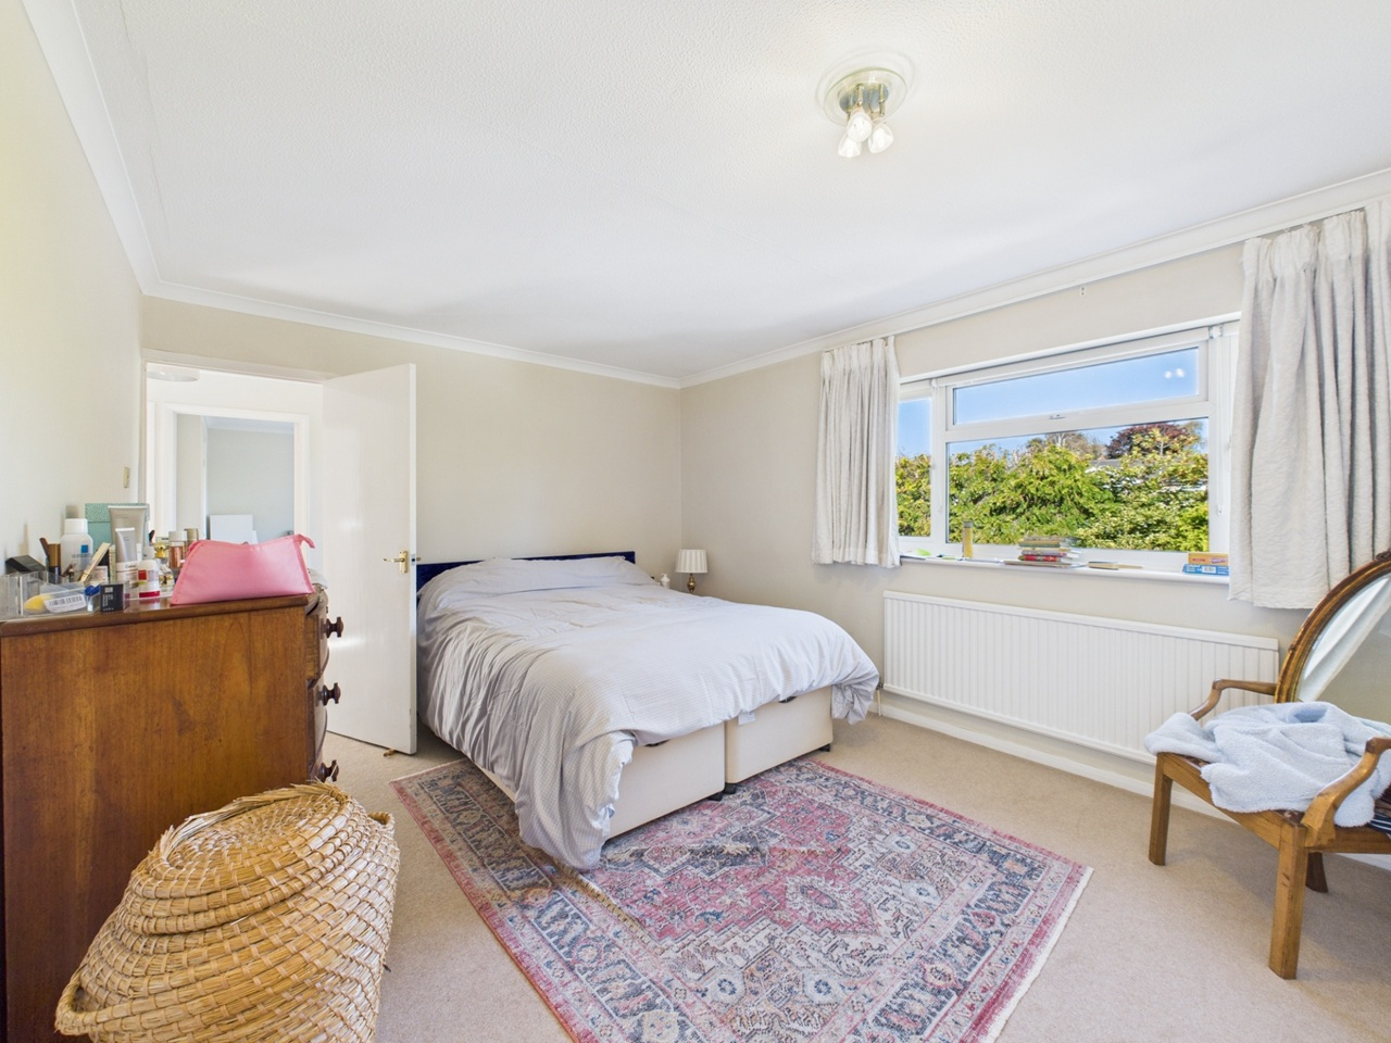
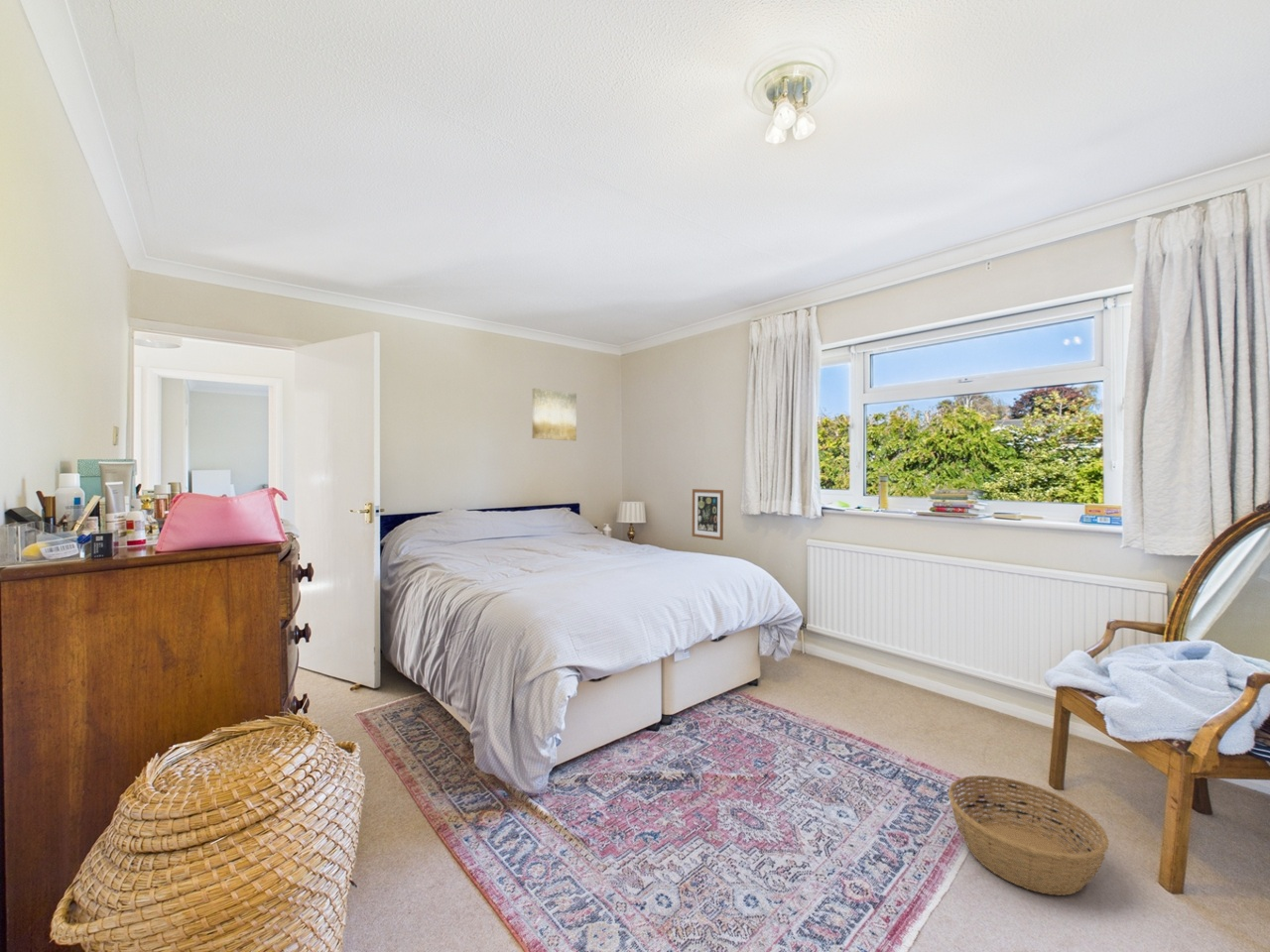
+ wall art [692,488,724,541]
+ wall art [531,388,577,441]
+ basket [948,774,1110,896]
